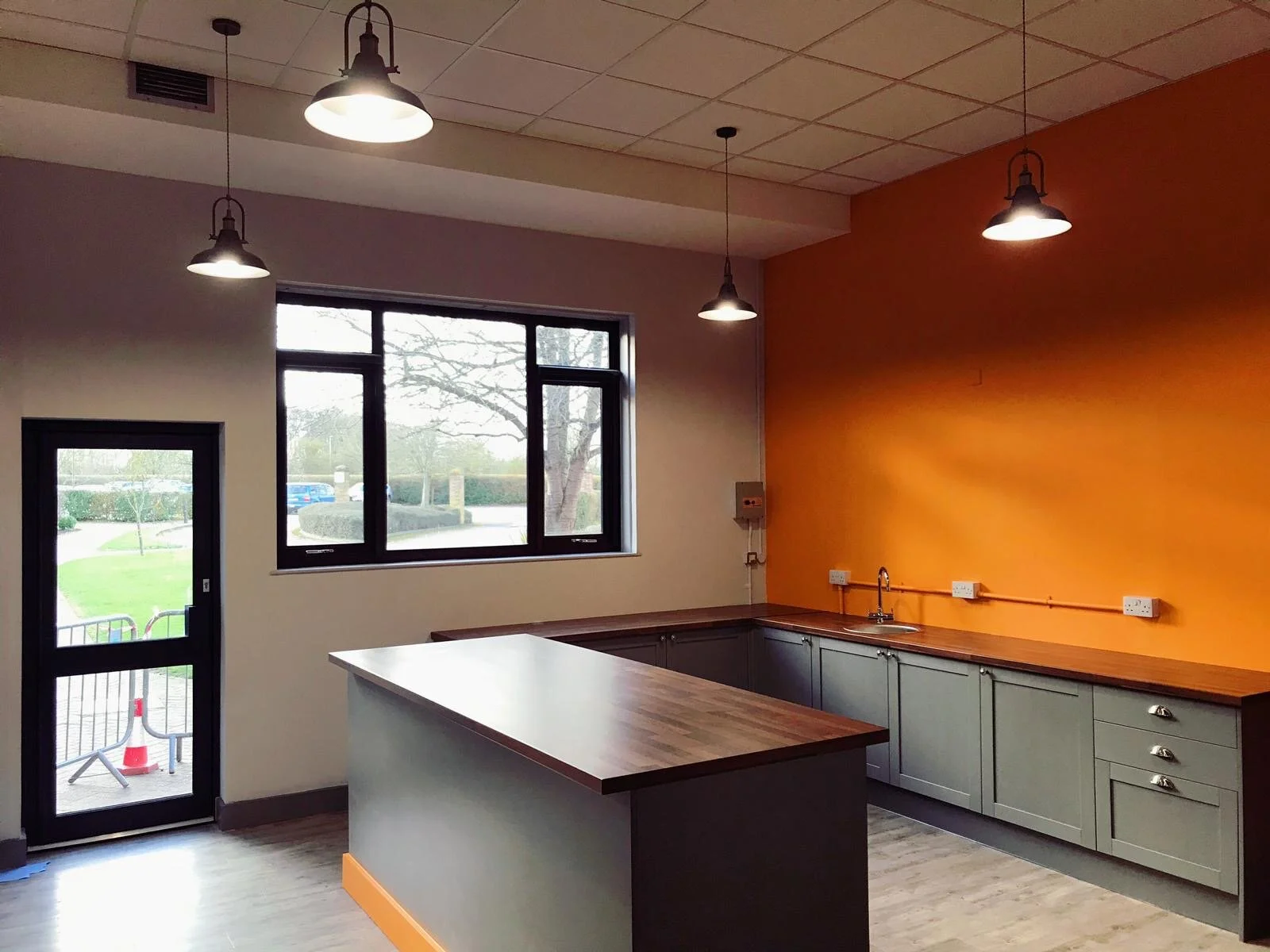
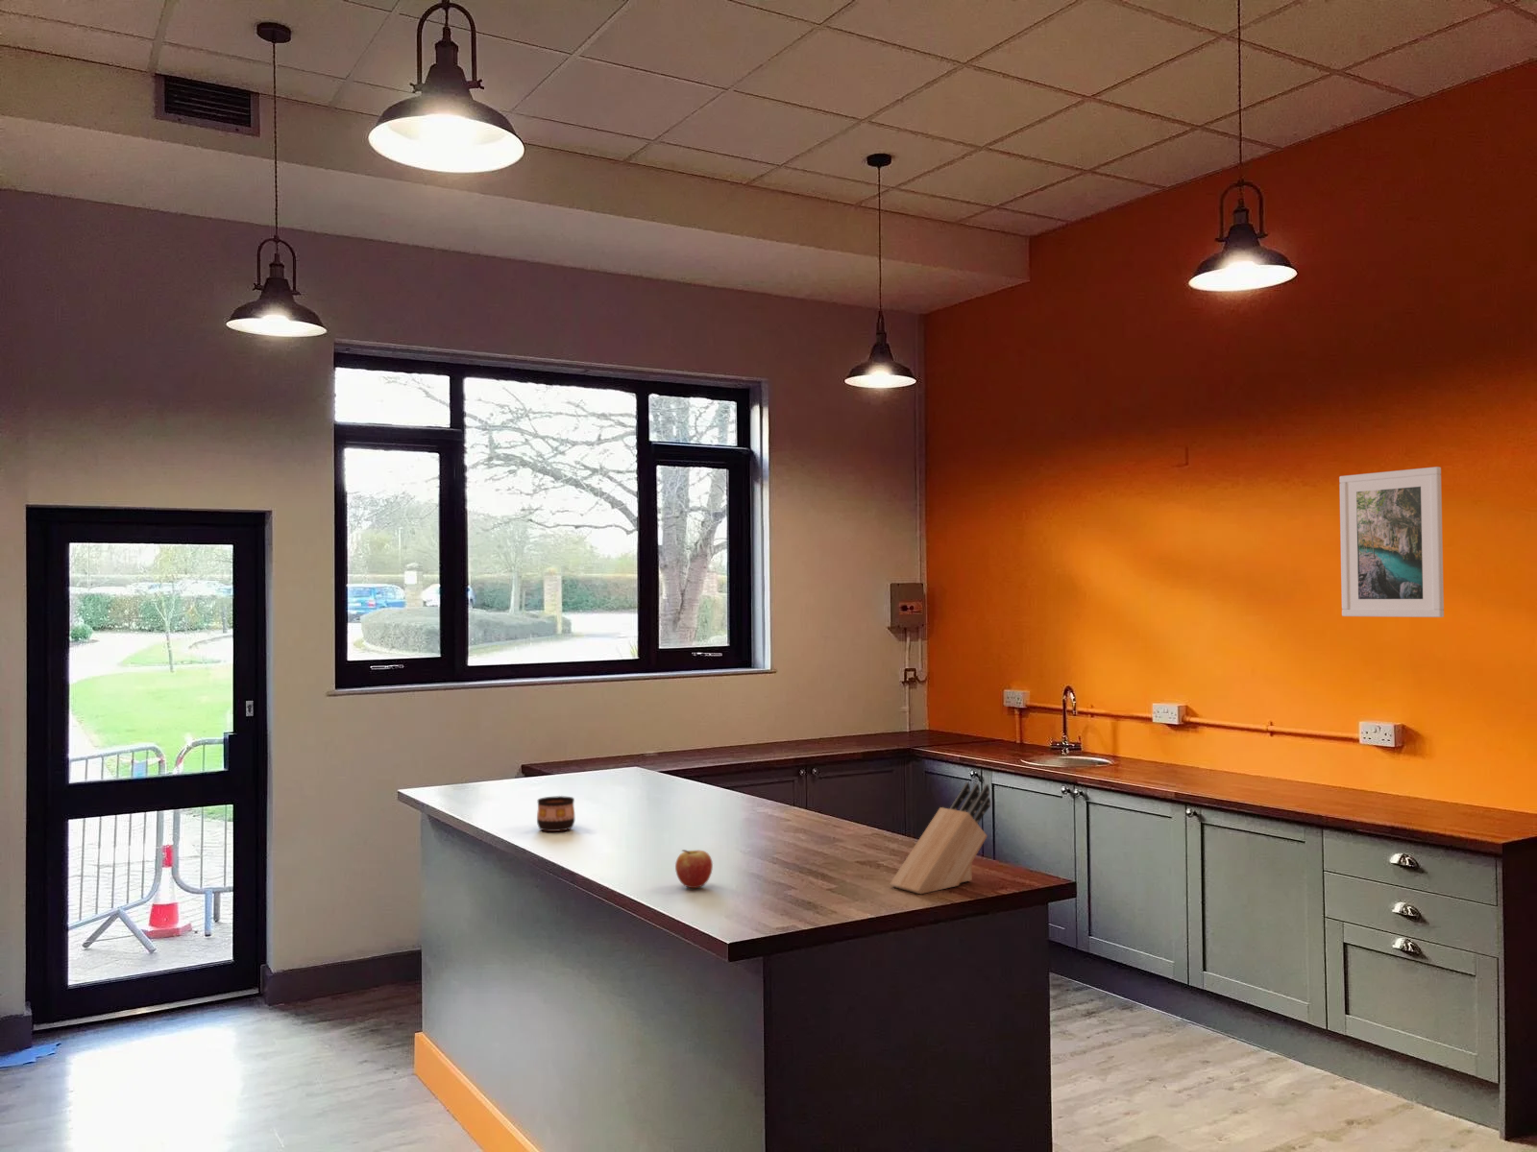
+ knife block [890,782,991,894]
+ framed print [1339,466,1445,618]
+ fruit [674,848,714,889]
+ cup [536,795,575,833]
